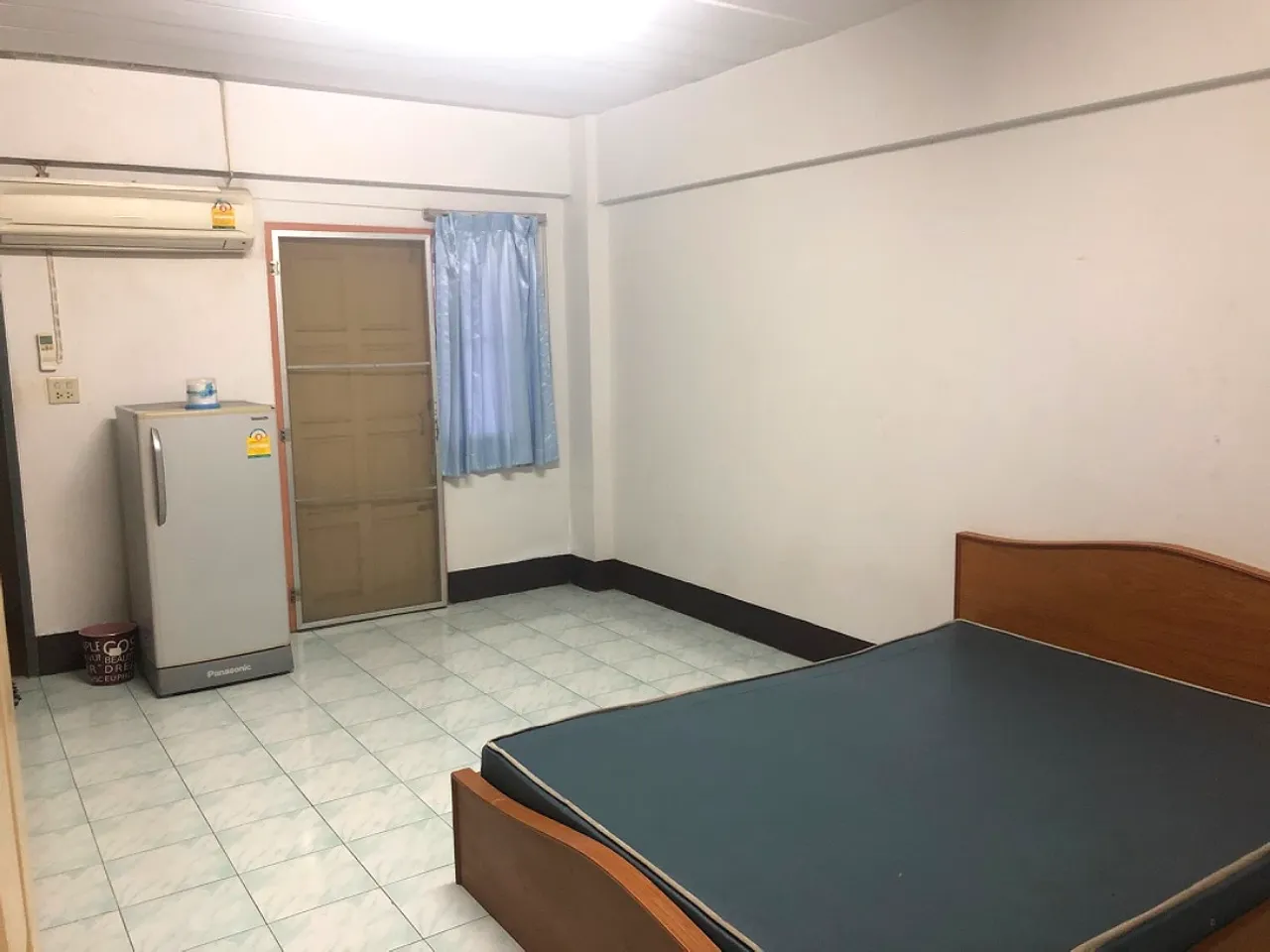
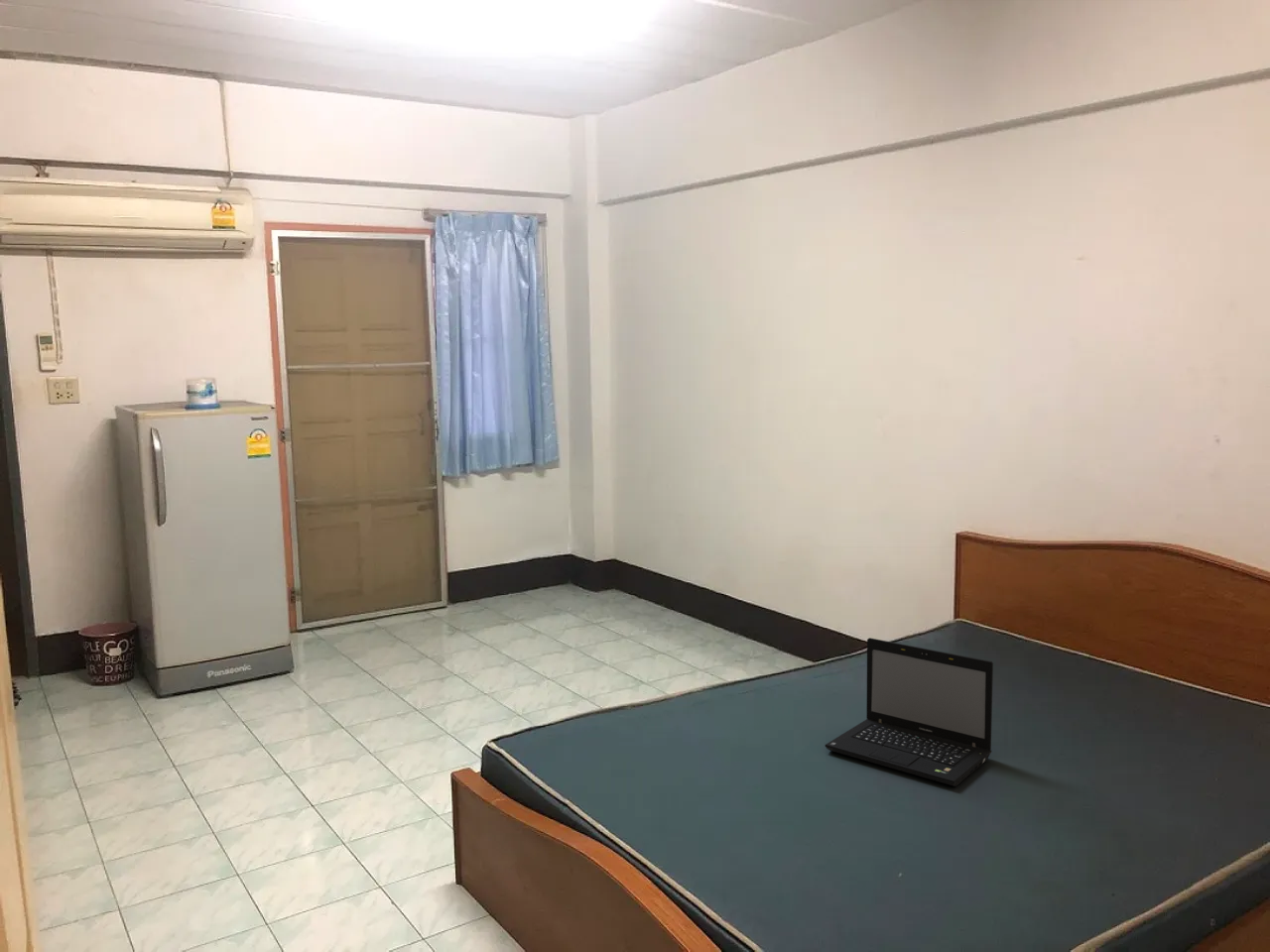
+ laptop [825,637,994,787]
